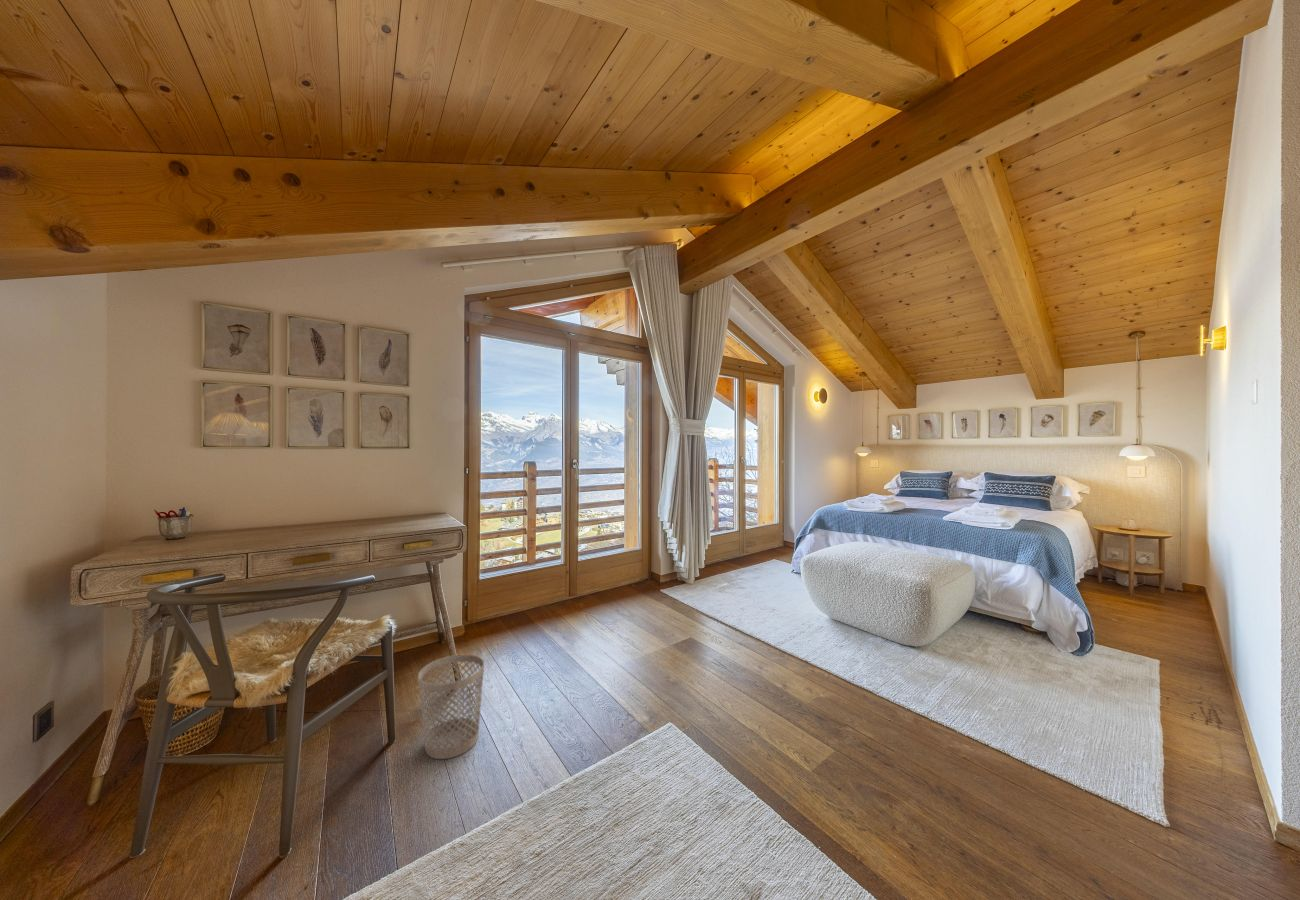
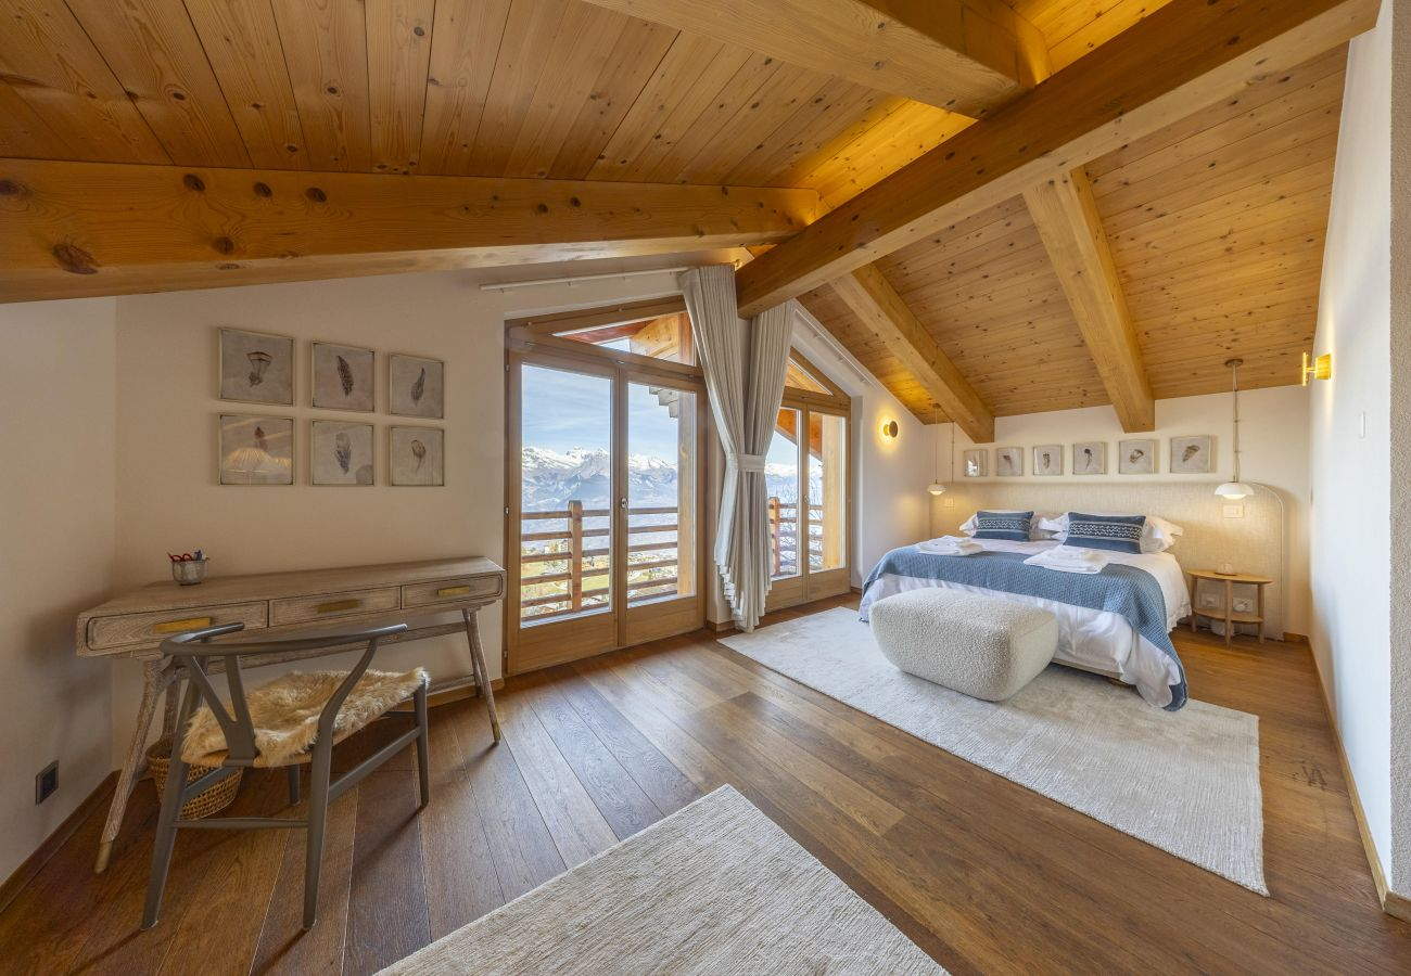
- wastebasket [417,653,485,760]
